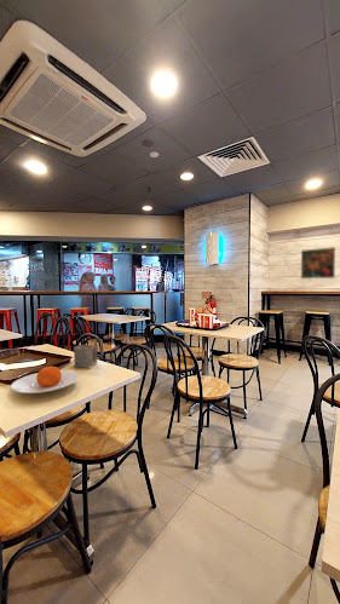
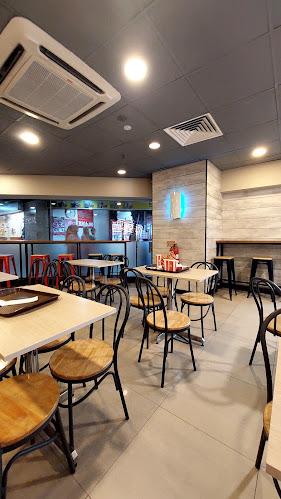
- plate [10,366,80,395]
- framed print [300,246,336,280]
- napkin holder [73,338,98,368]
